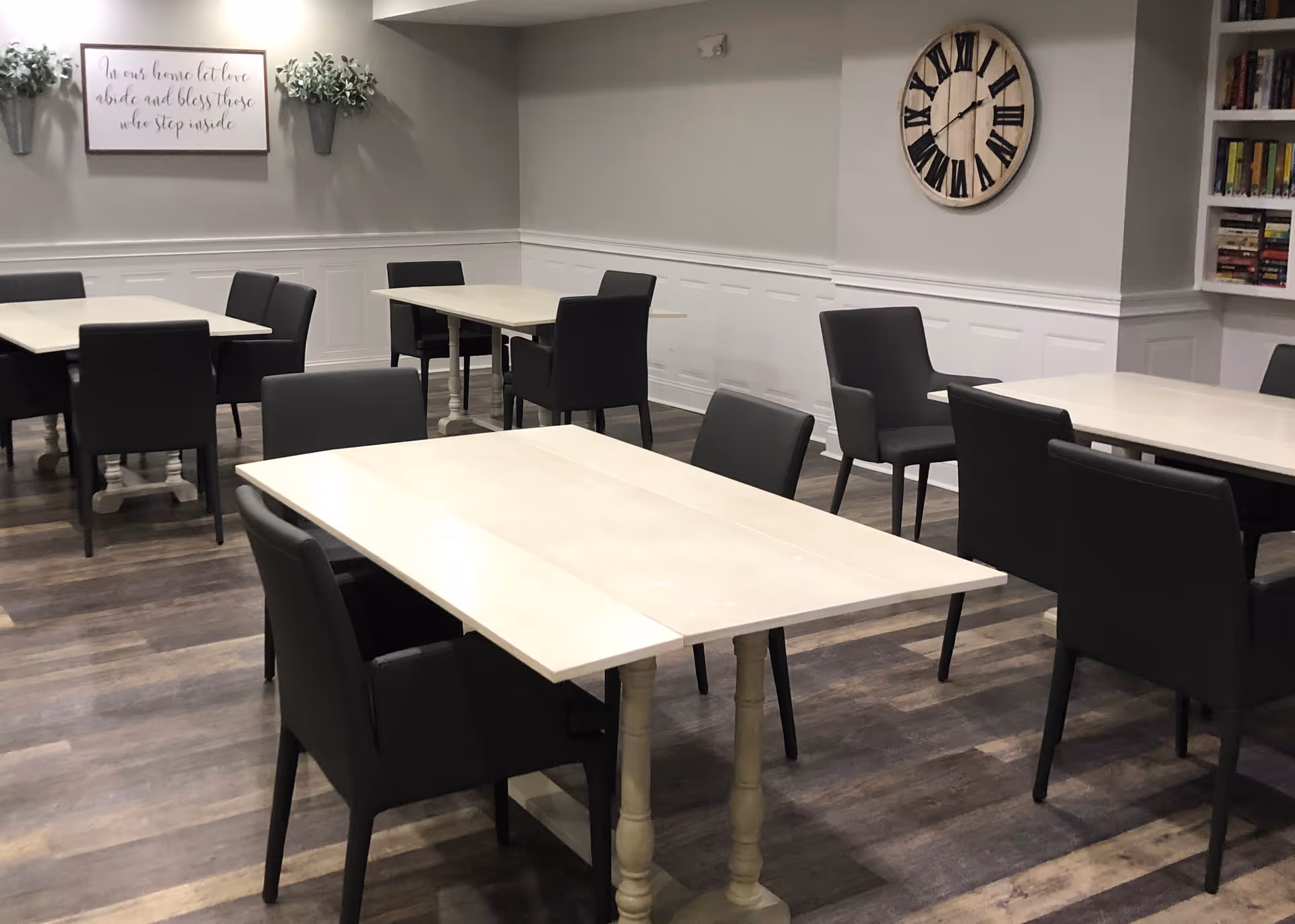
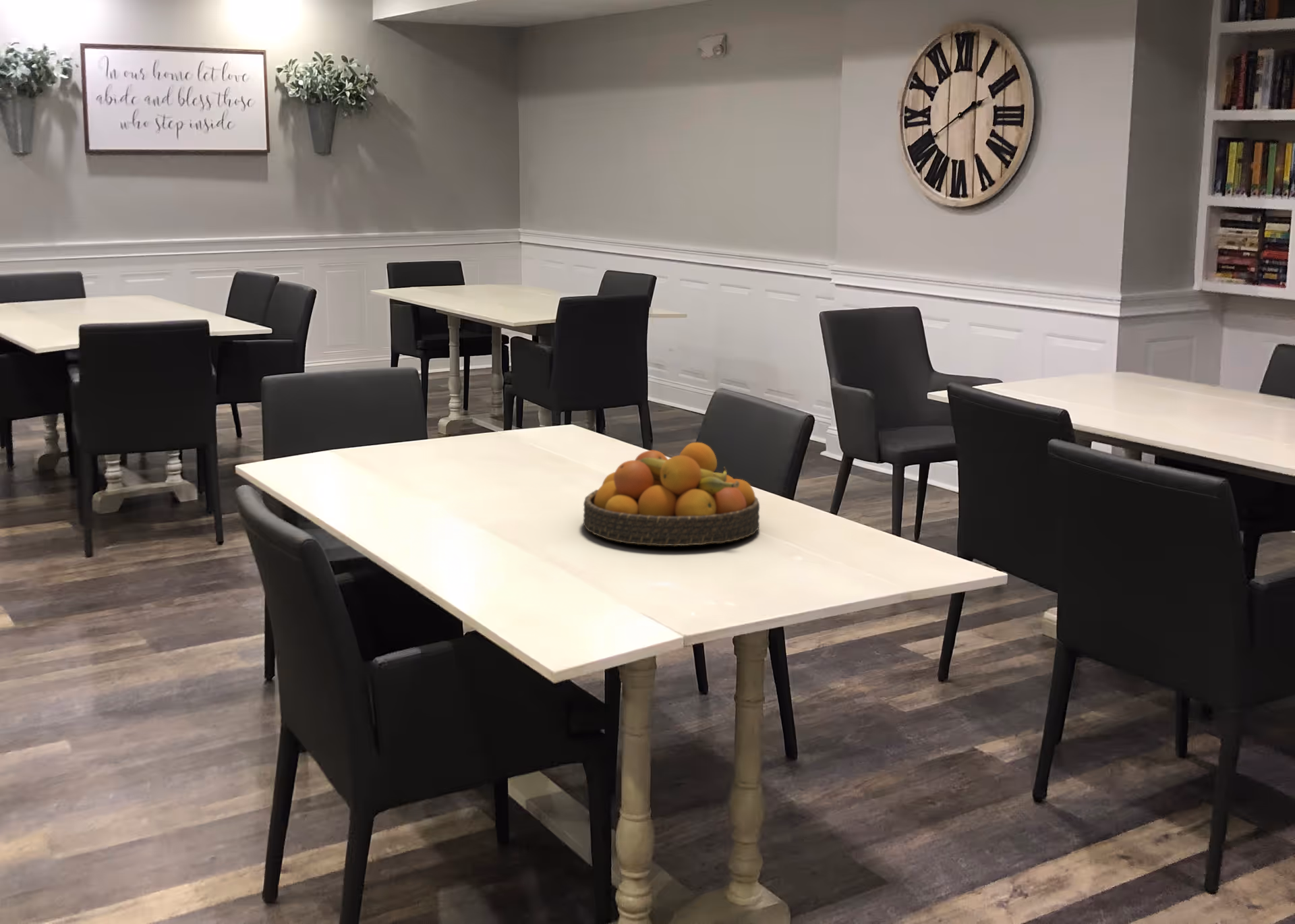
+ fruit bowl [583,442,760,547]
